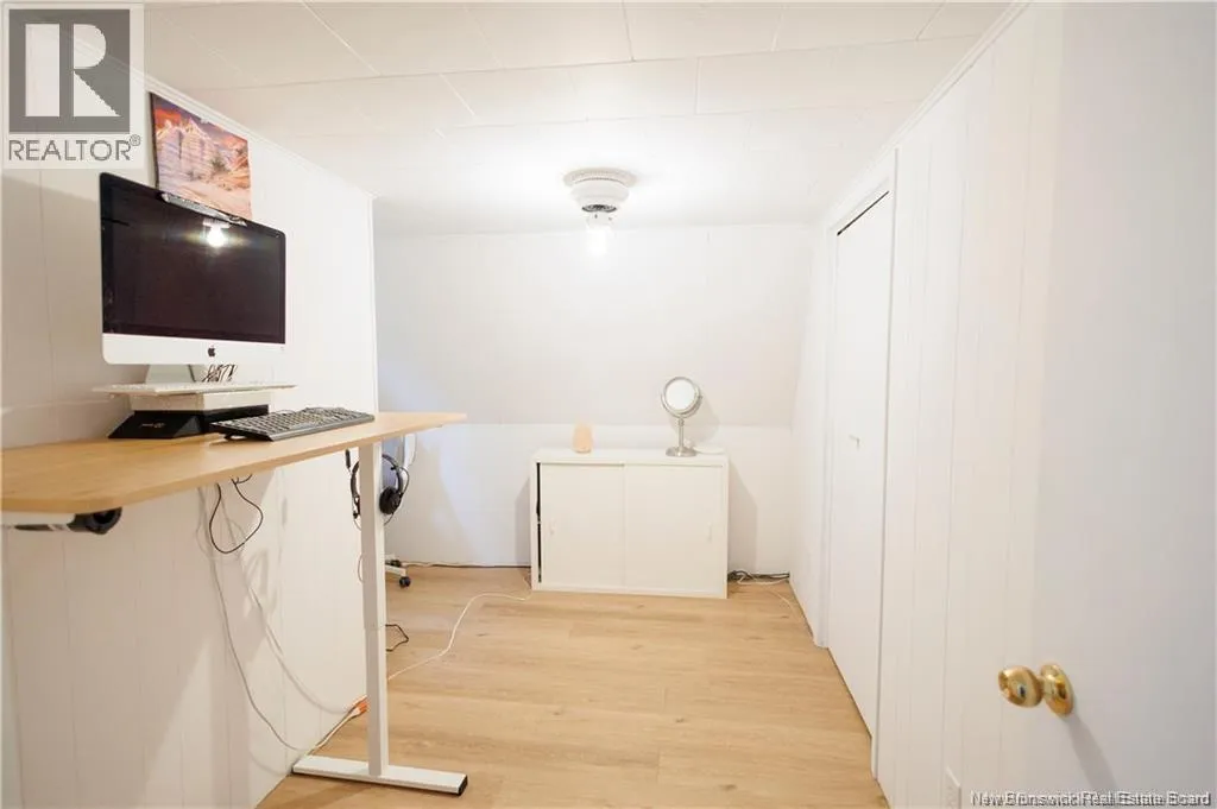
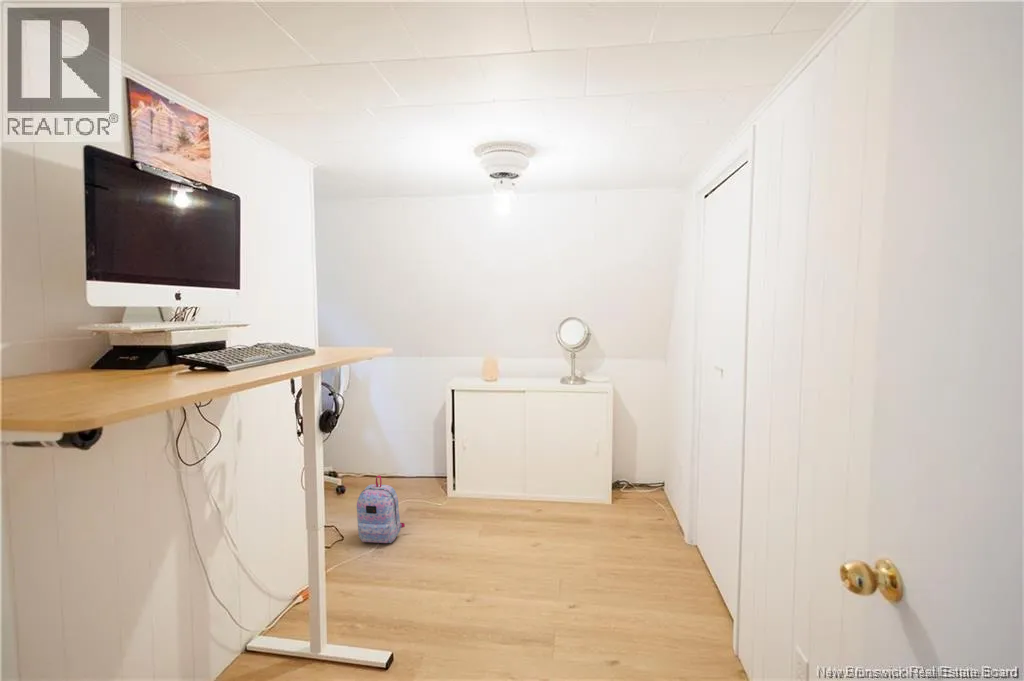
+ backpack [356,474,406,544]
